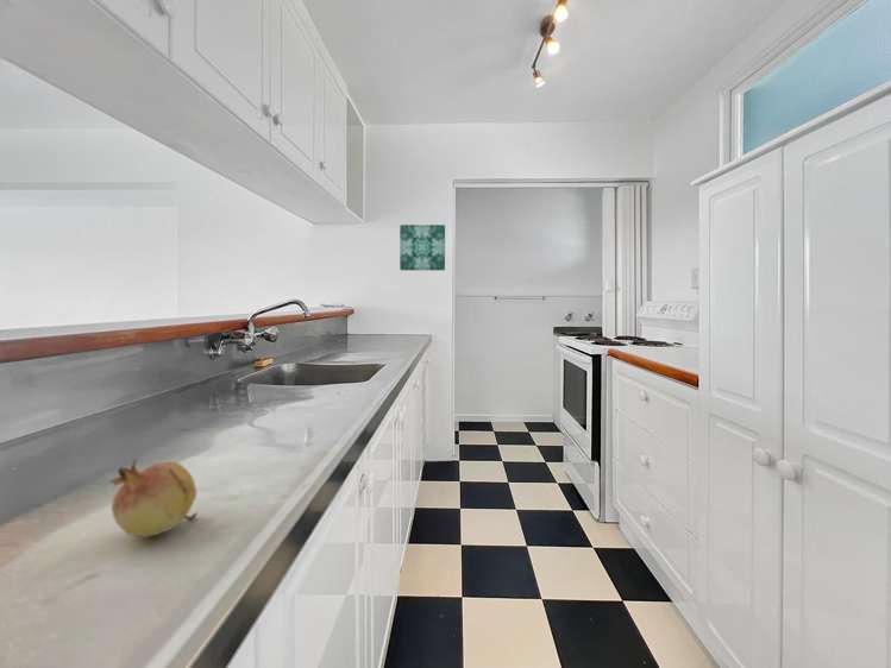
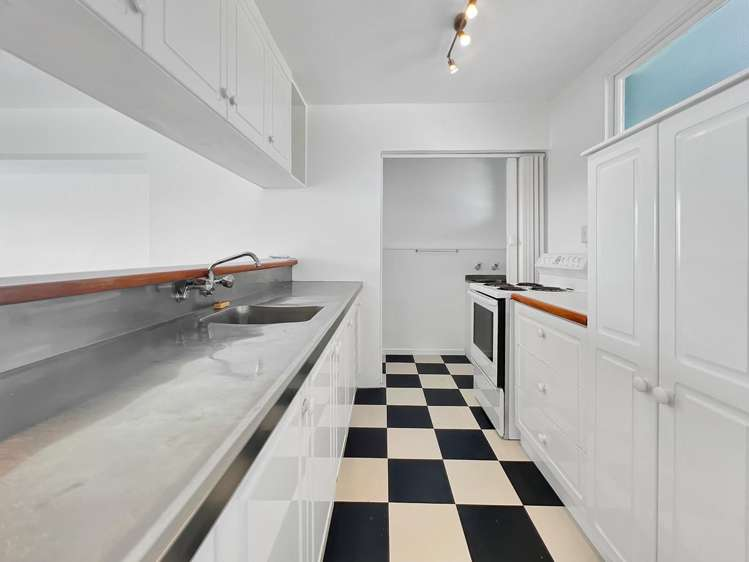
- wall art [399,223,446,272]
- fruit [108,458,199,538]
